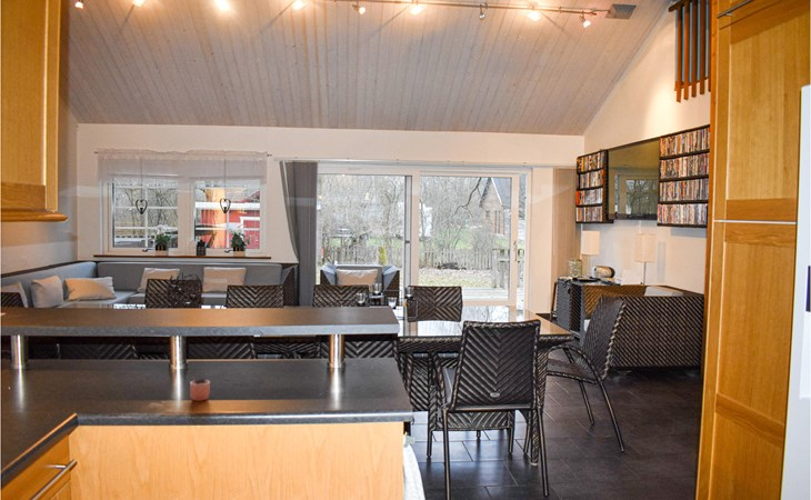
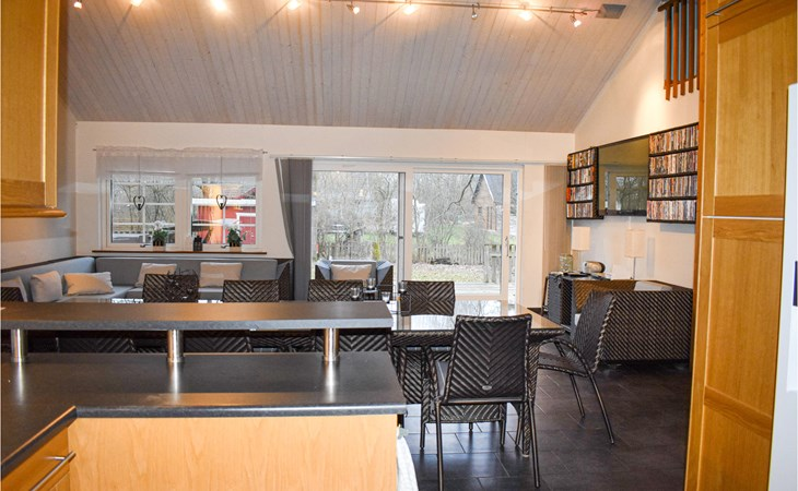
- cocoa [189,366,211,402]
